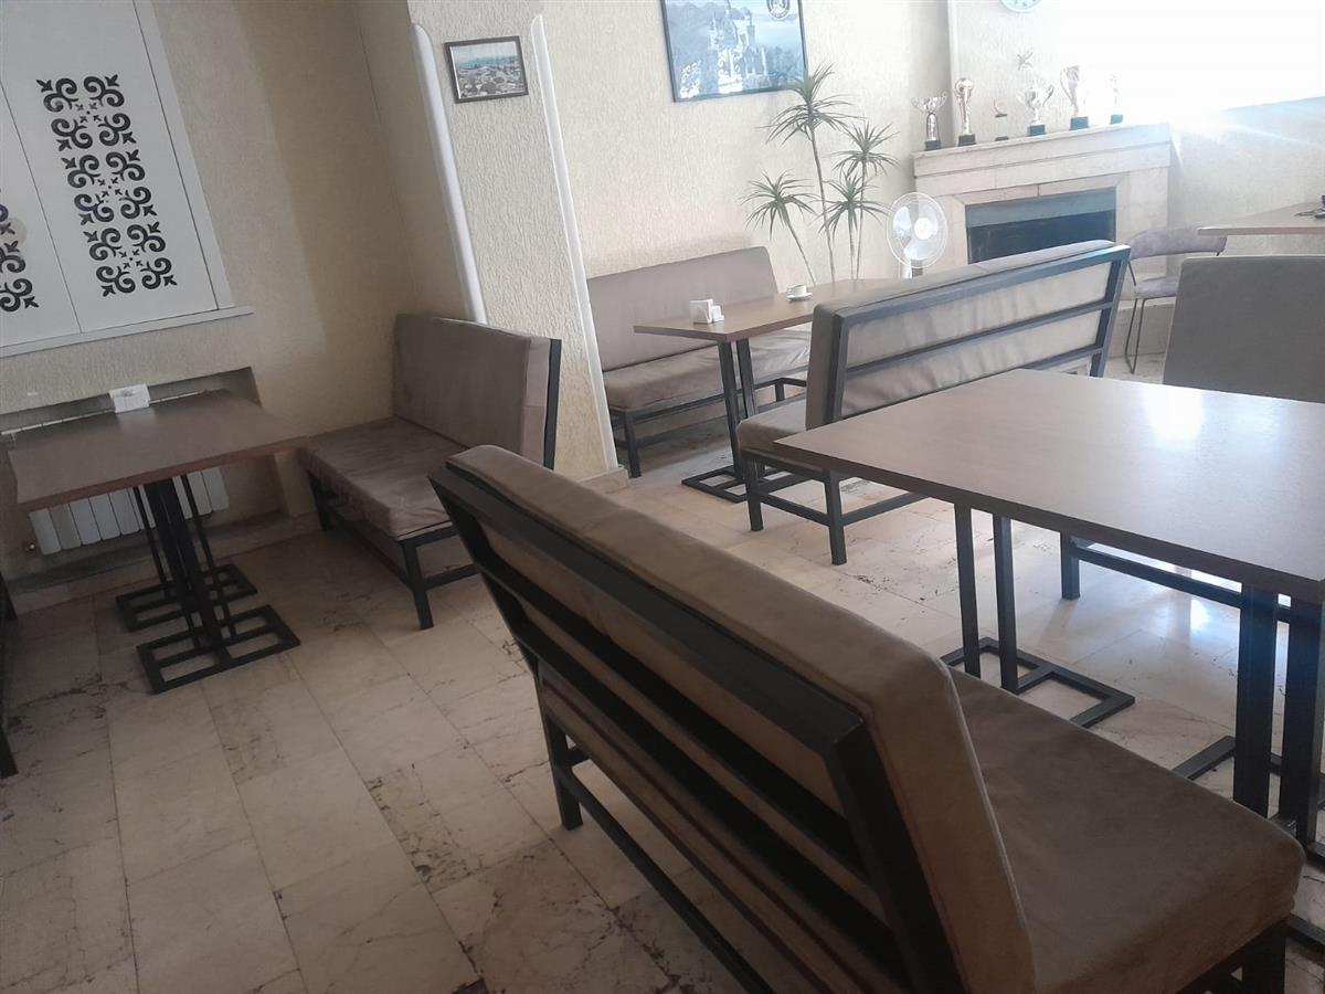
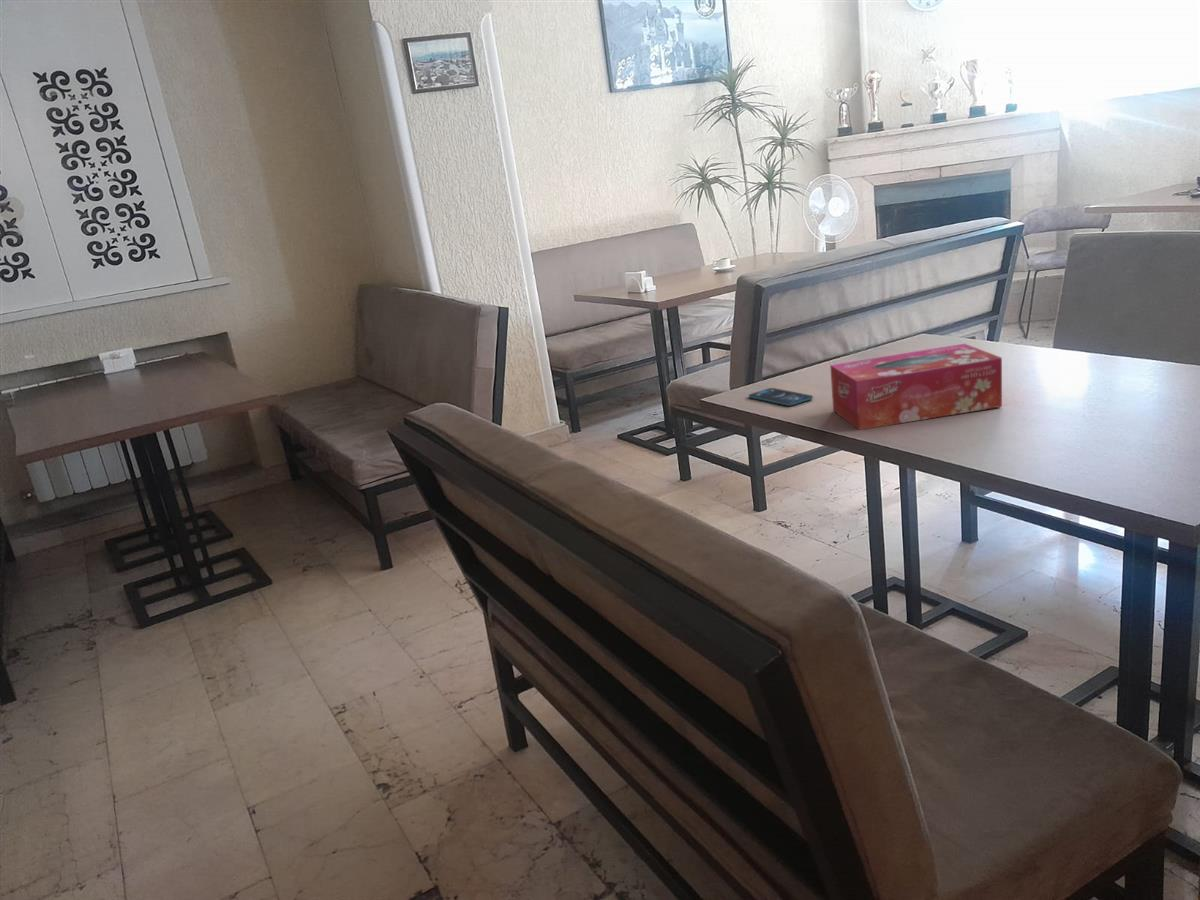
+ tissue box [829,343,1003,431]
+ smartphone [748,387,814,407]
